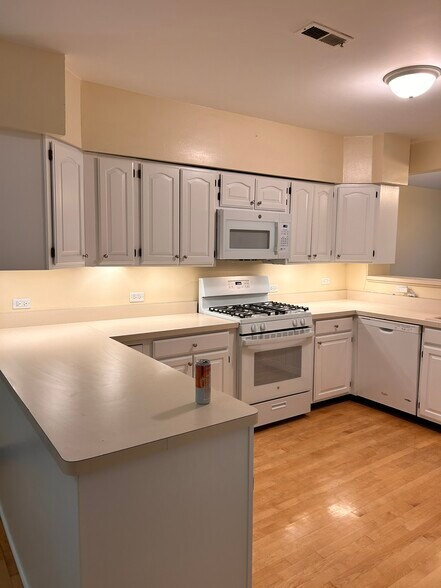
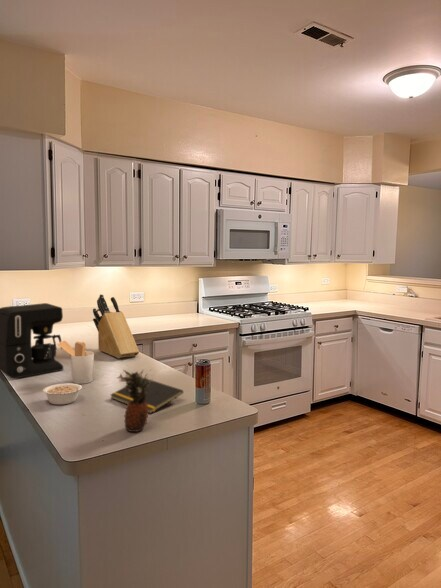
+ utensil holder [57,340,95,385]
+ legume [42,382,86,406]
+ fruit [117,368,153,433]
+ notepad [110,378,184,414]
+ coffee maker [0,302,64,379]
+ knife block [92,293,140,359]
